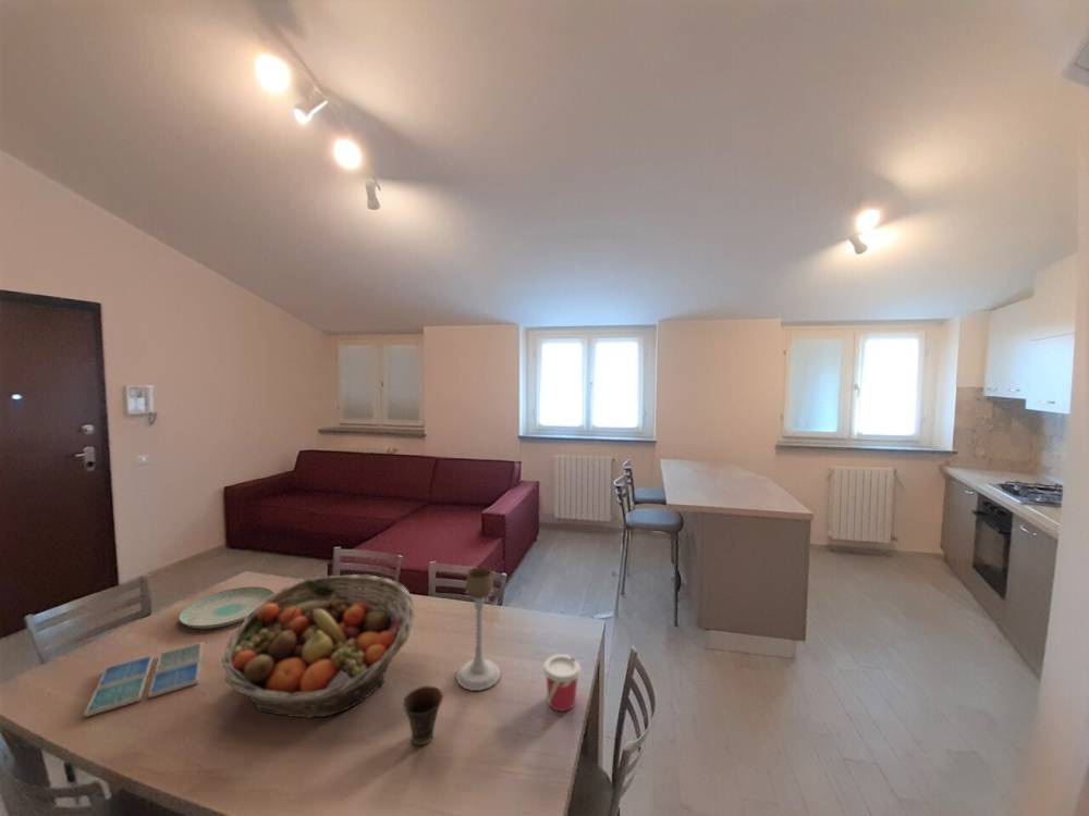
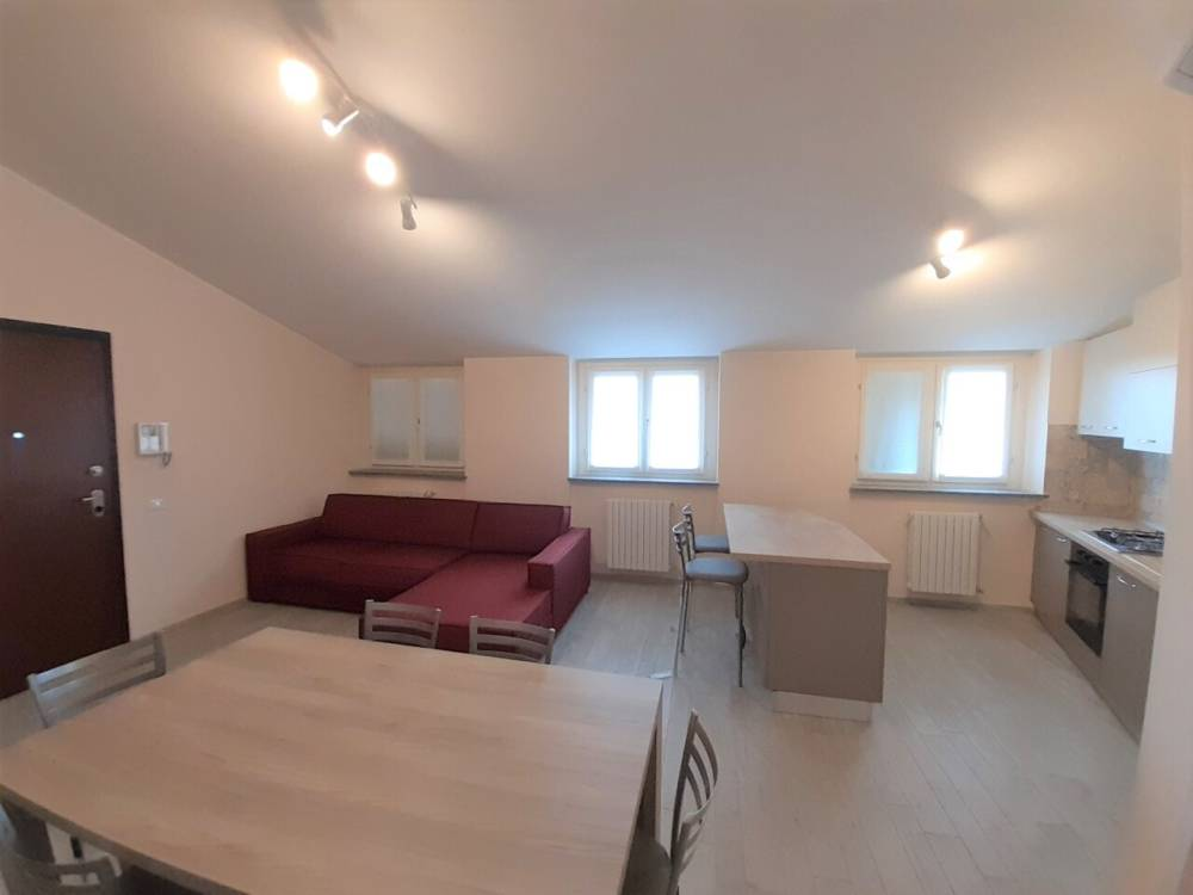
- drink coaster [83,641,204,718]
- cup [402,685,444,746]
- plate [178,585,276,630]
- candle holder [455,566,502,691]
- fruit basket [221,573,415,719]
- cup [541,653,583,712]
